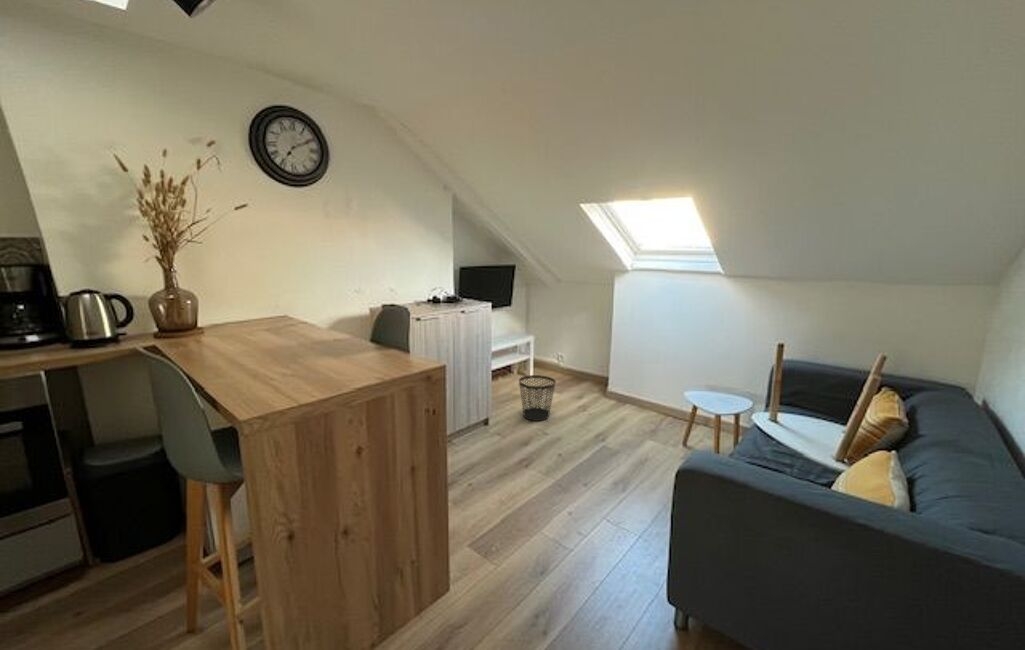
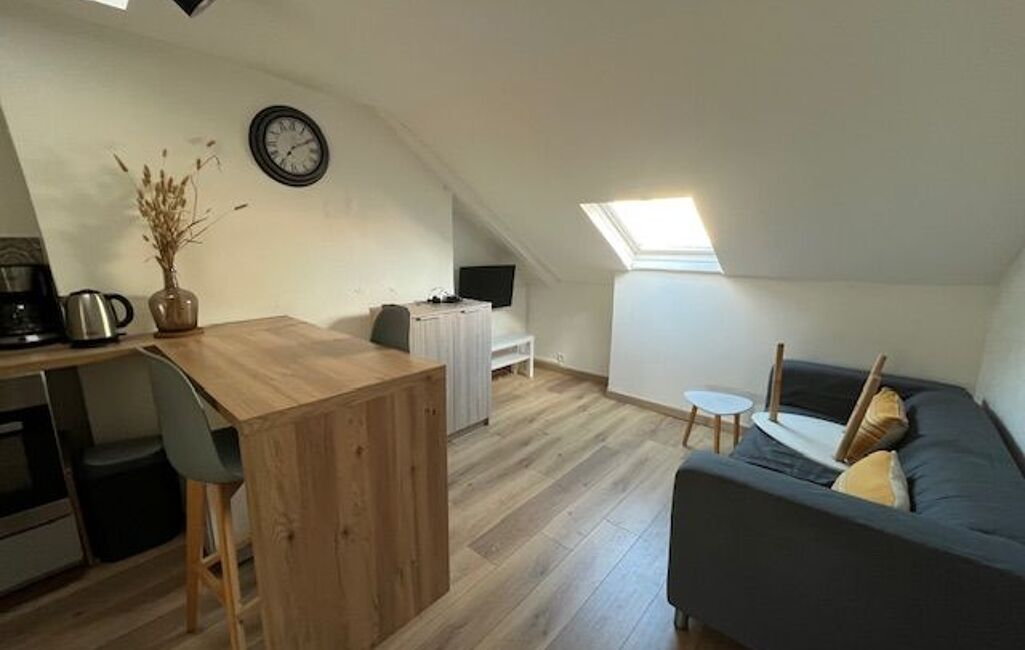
- wastebasket [518,374,557,422]
